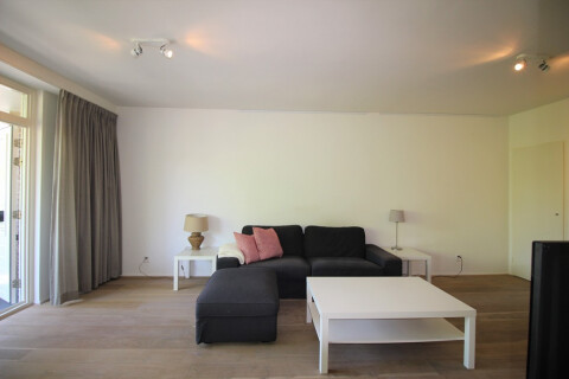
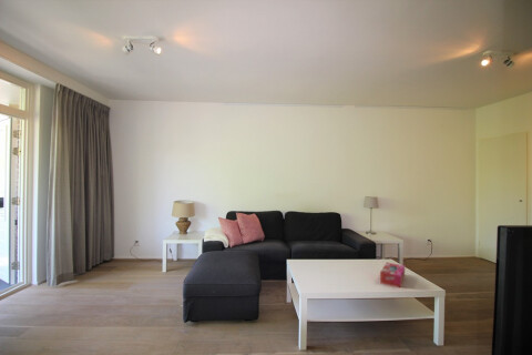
+ tissue box [379,261,406,288]
